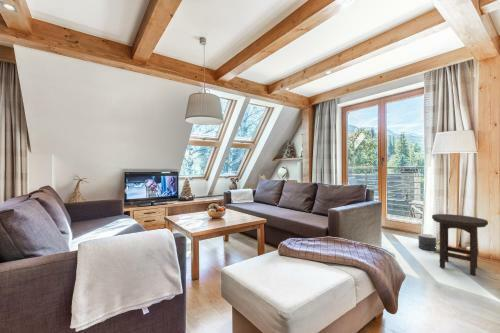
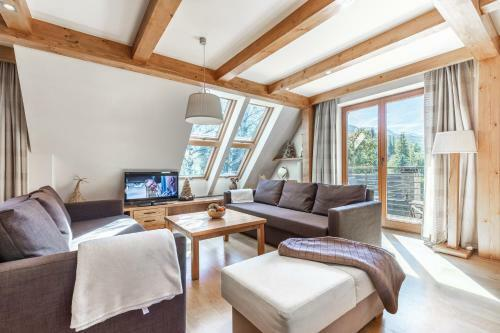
- stool [431,213,489,276]
- planter [418,233,437,252]
